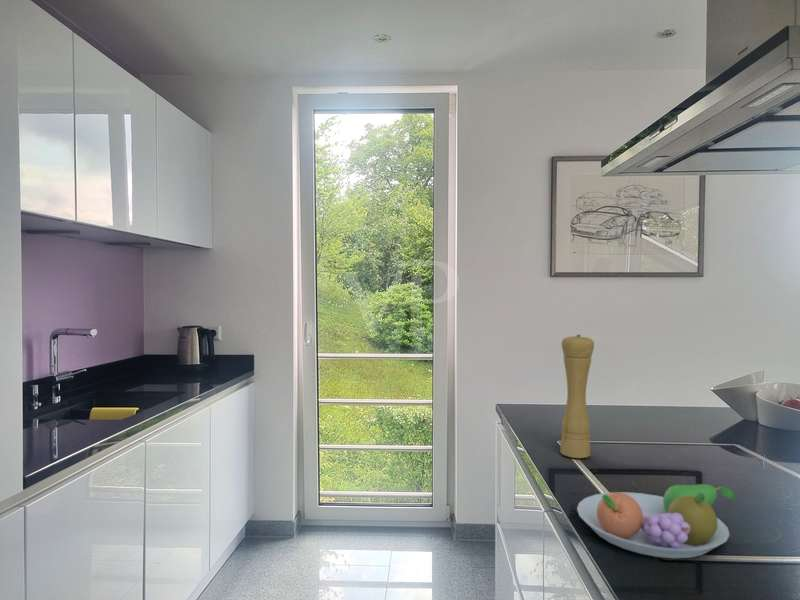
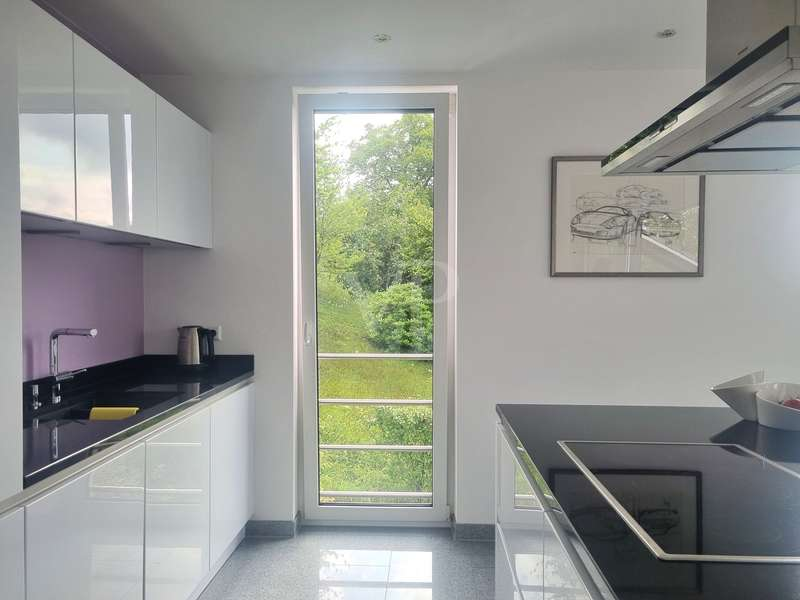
- fruit bowl [576,483,736,560]
- pepper mill [559,334,595,459]
